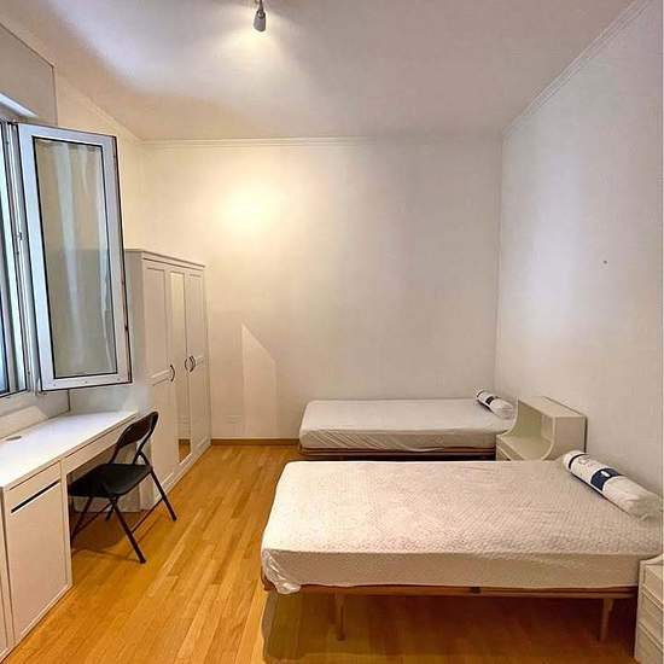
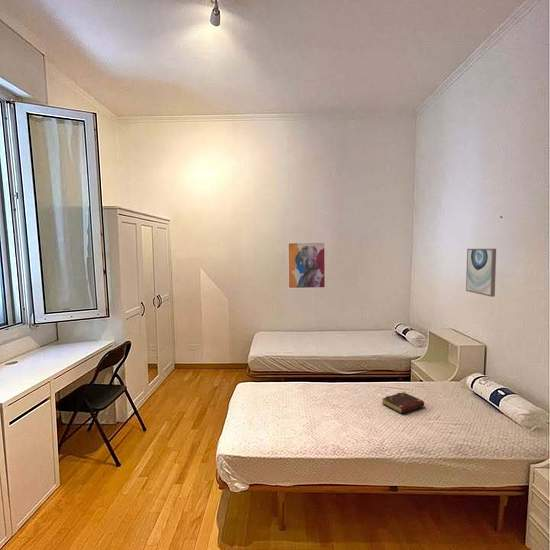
+ wall art [287,241,327,290]
+ wall art [465,248,497,298]
+ book [381,391,425,414]
